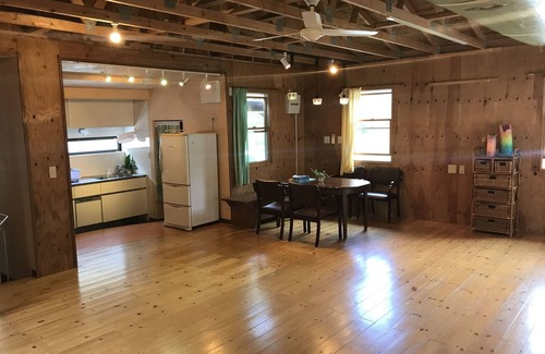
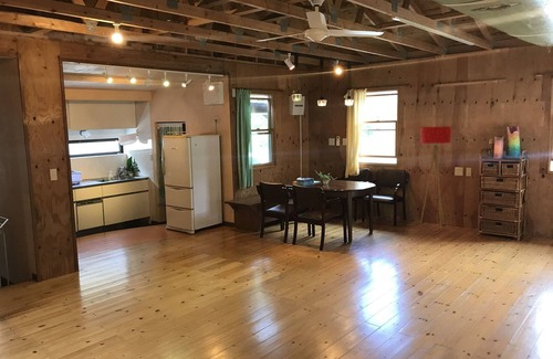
+ floor lamp [419,125,452,230]
